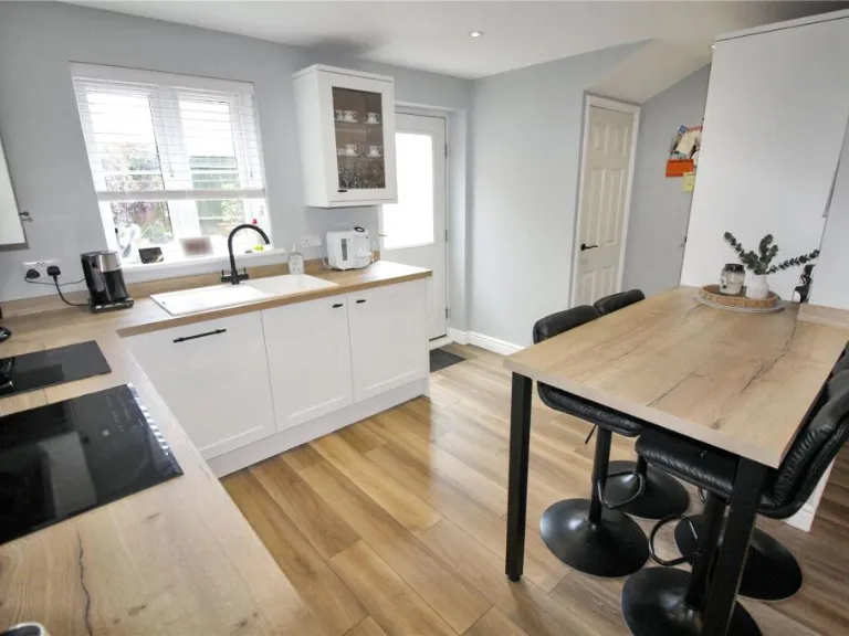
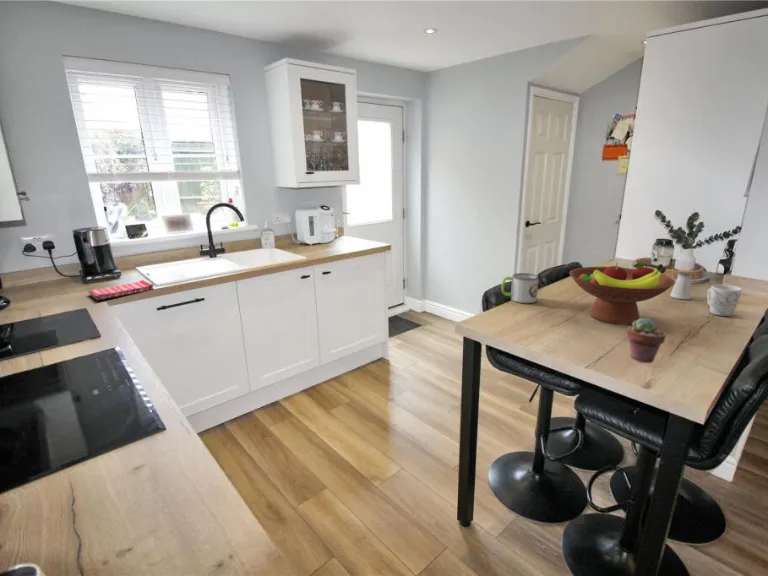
+ mug [500,272,540,304]
+ potted succulent [626,317,667,364]
+ dish towel [87,279,155,301]
+ mug [706,283,743,317]
+ fruit bowl [568,261,676,326]
+ saltshaker [669,271,692,300]
